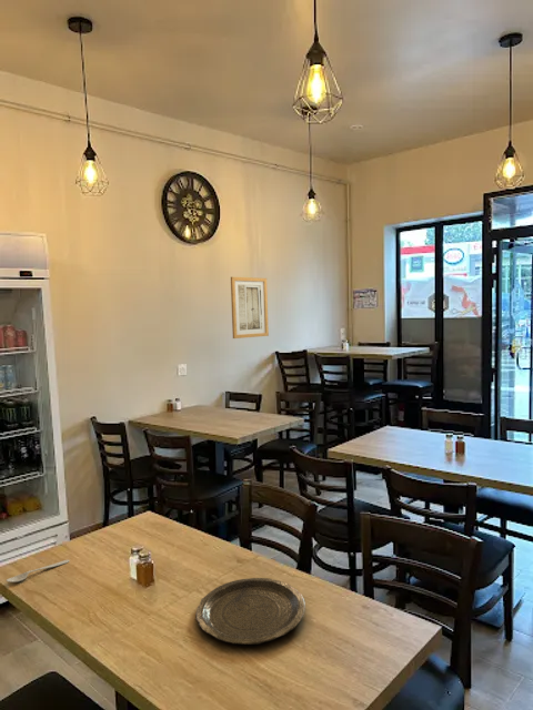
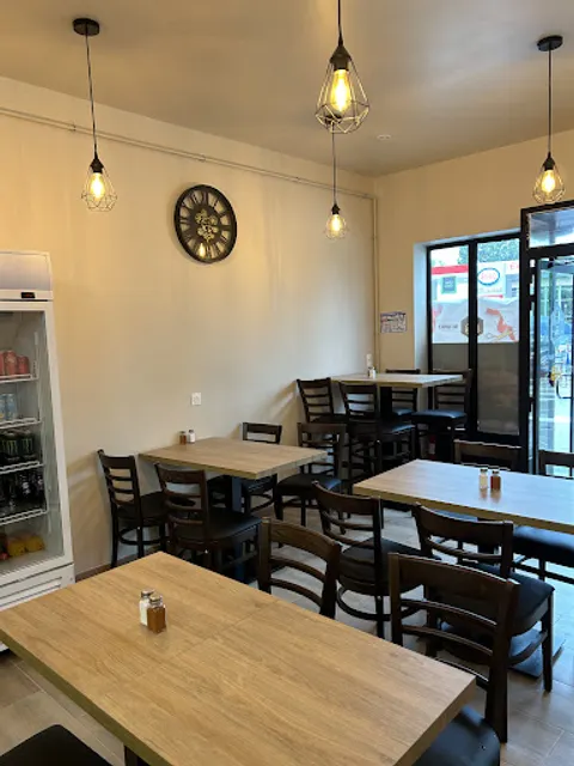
- spoon [6,559,70,584]
- wall art [230,276,270,339]
- plate [195,577,306,646]
